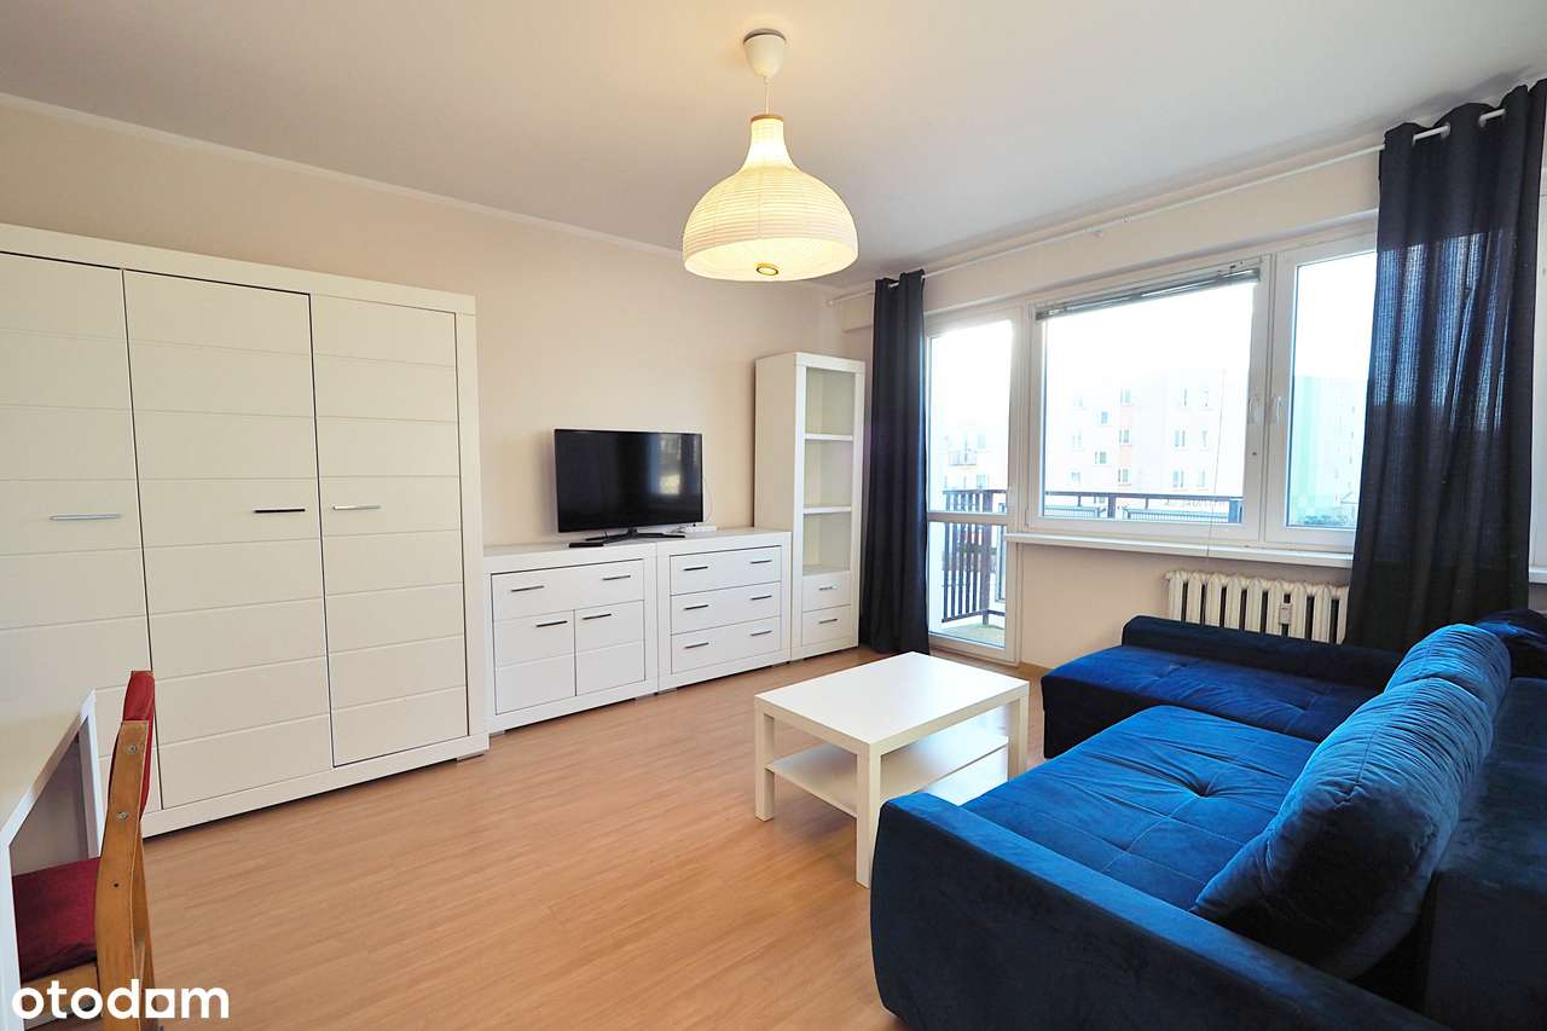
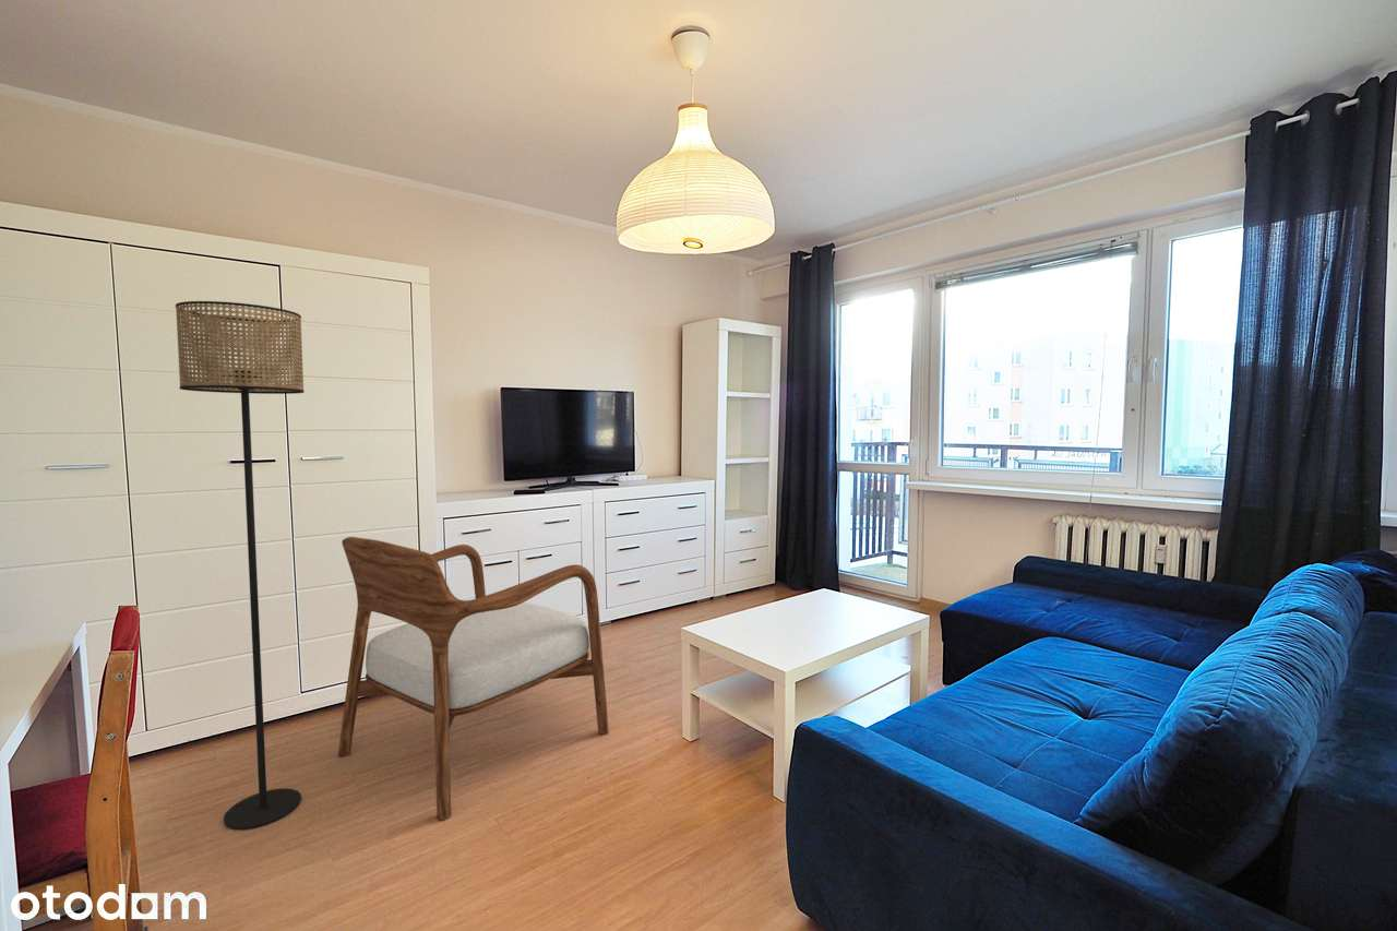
+ armchair [337,536,610,821]
+ floor lamp [175,300,306,831]
